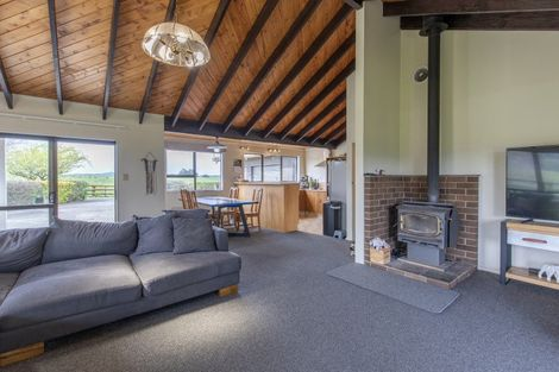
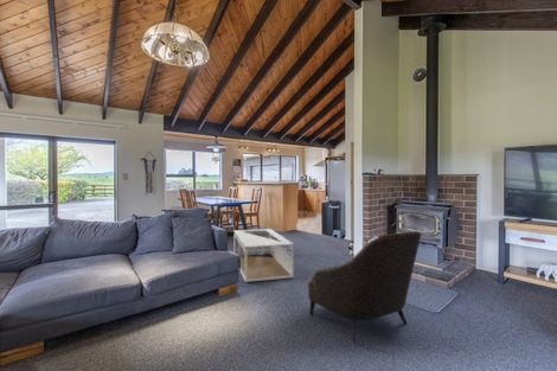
+ coffee table [232,228,295,283]
+ armchair [307,230,422,344]
